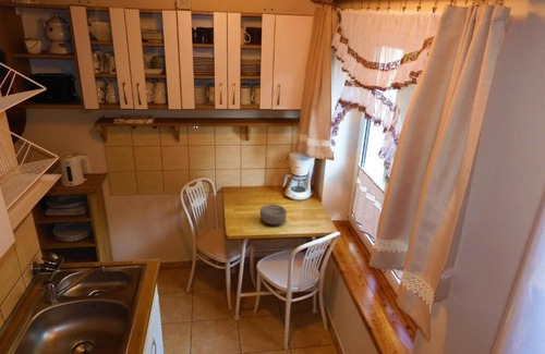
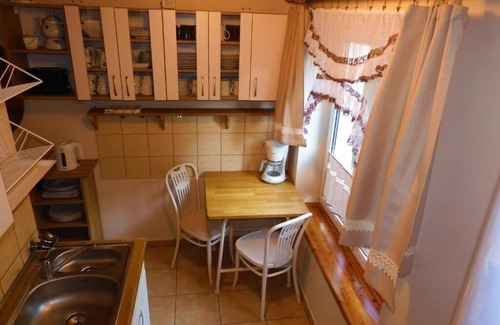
- bowl [259,204,288,225]
